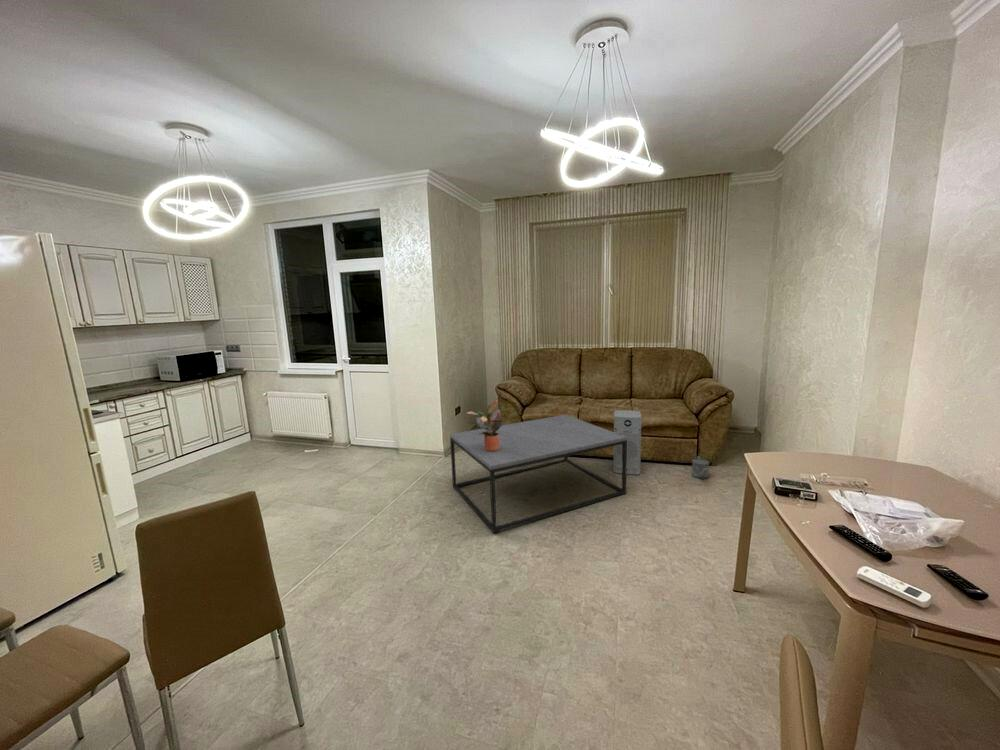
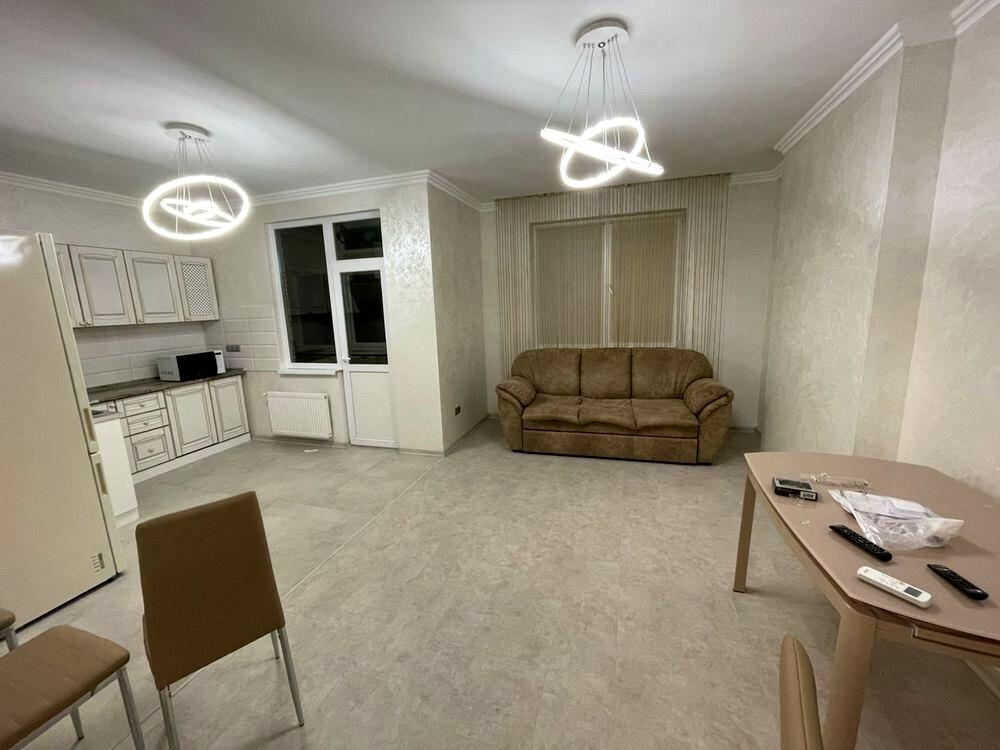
- potted plant [466,399,505,451]
- watering can [690,455,711,480]
- air purifier [612,409,642,476]
- coffee table [449,414,627,533]
